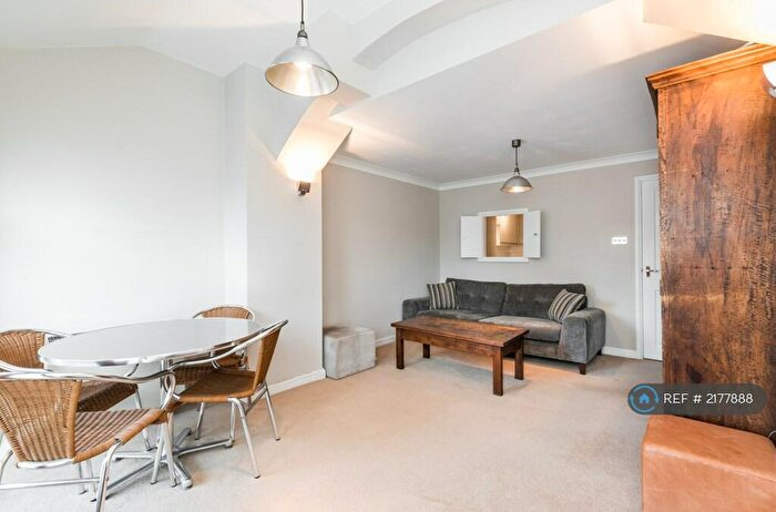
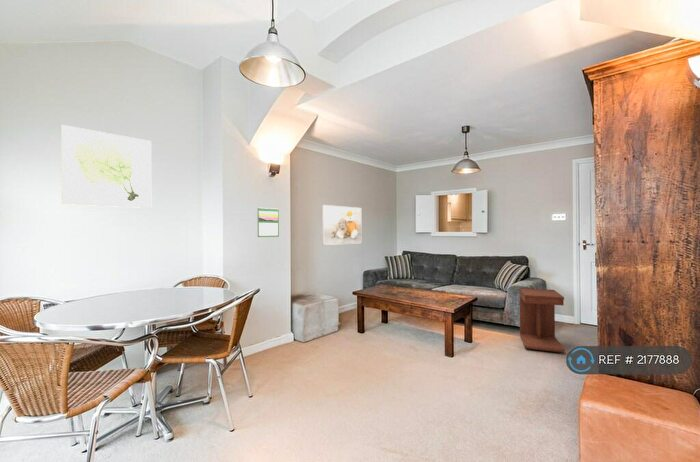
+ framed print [321,204,363,246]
+ side table [518,287,566,353]
+ wall art [61,124,152,209]
+ calendar [257,207,280,238]
